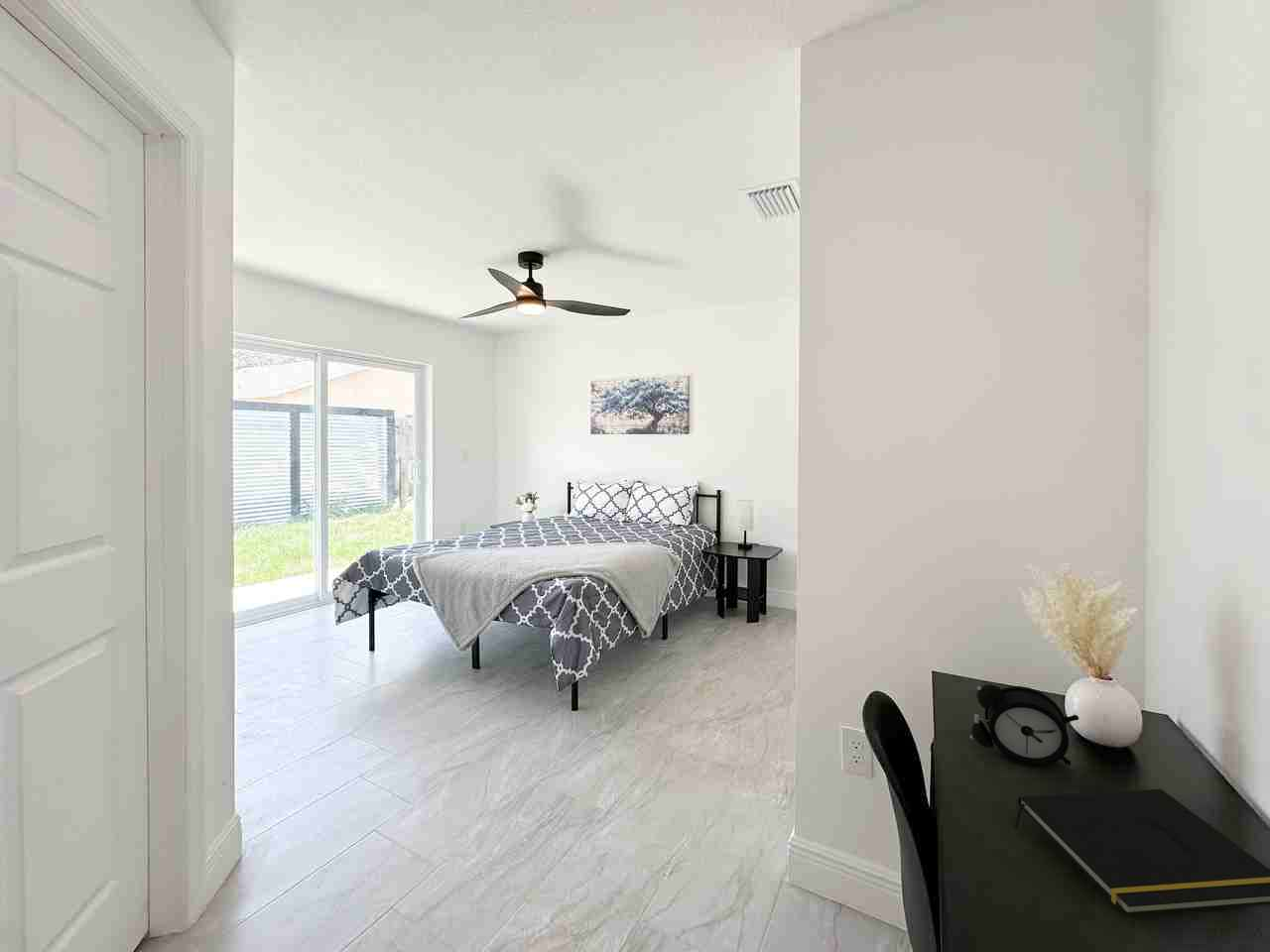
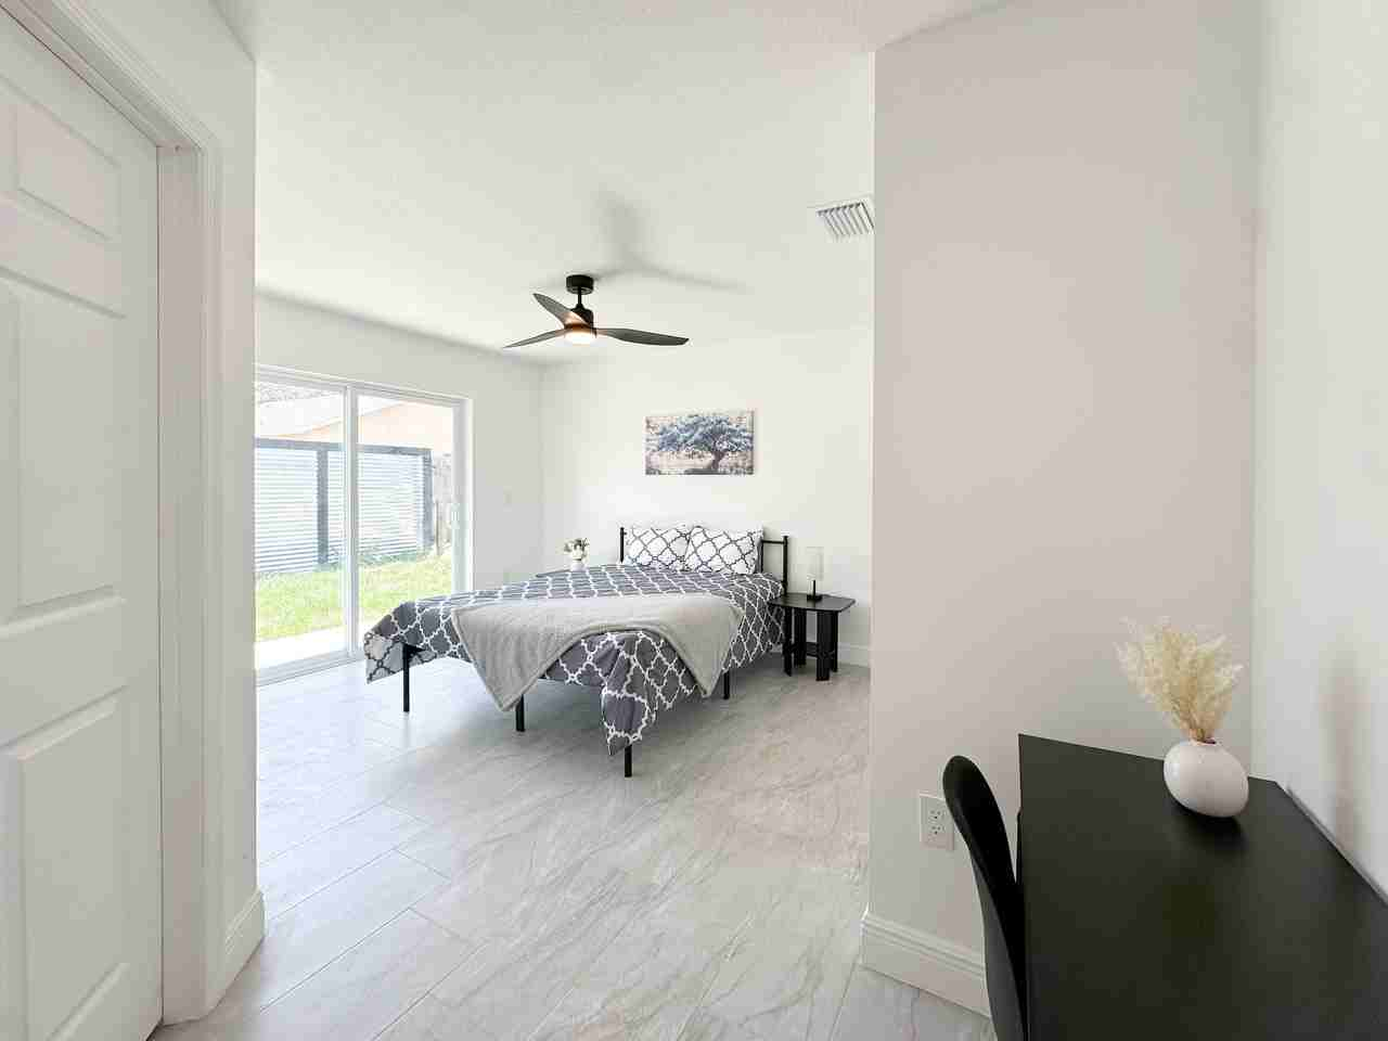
- alarm clock [969,683,1080,768]
- notepad [1014,788,1270,916]
